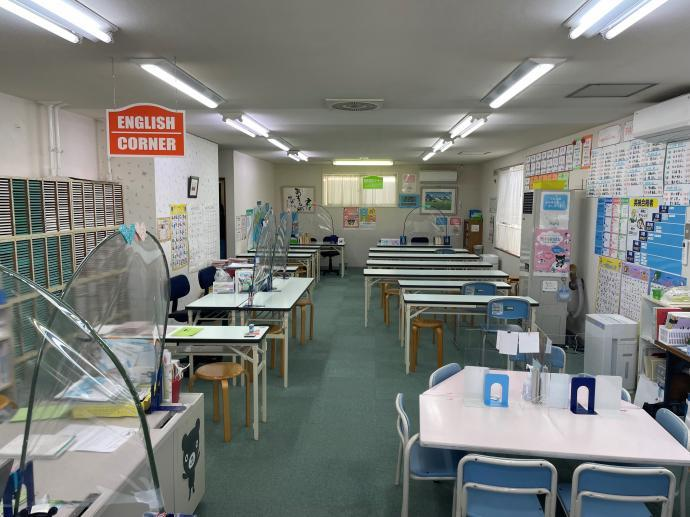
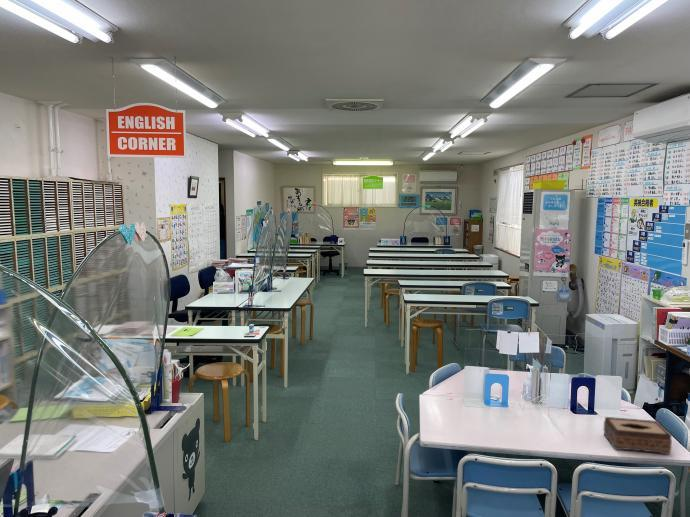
+ tissue box [603,416,673,456]
